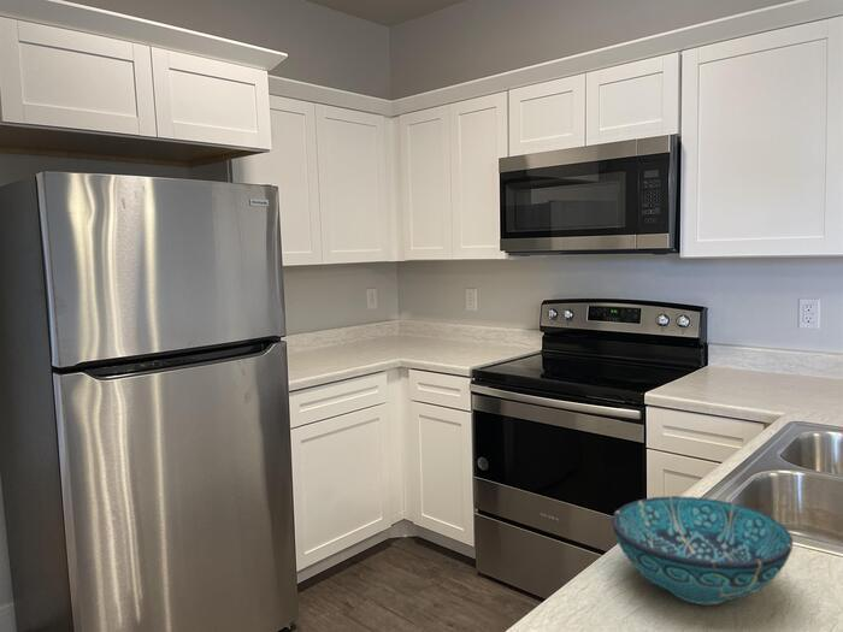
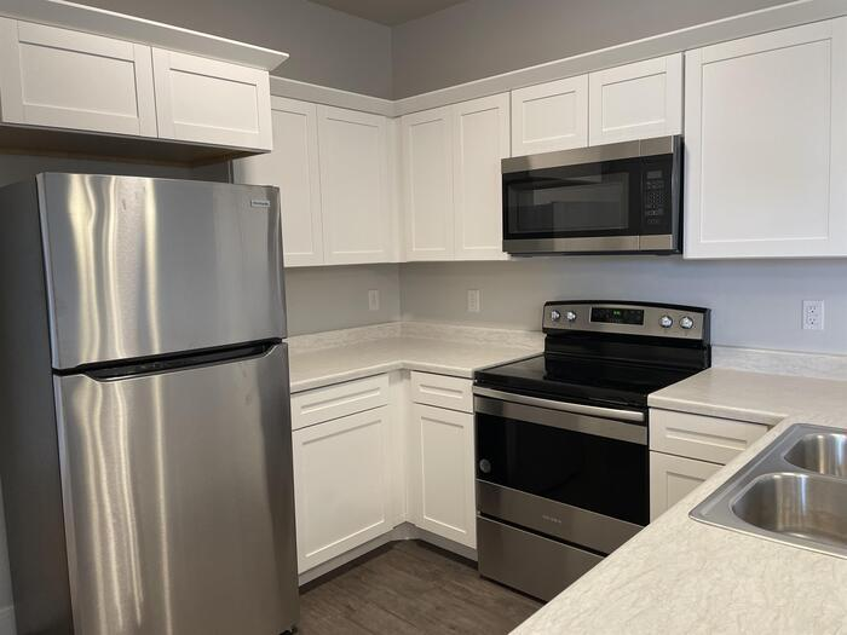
- bowl [611,495,794,606]
